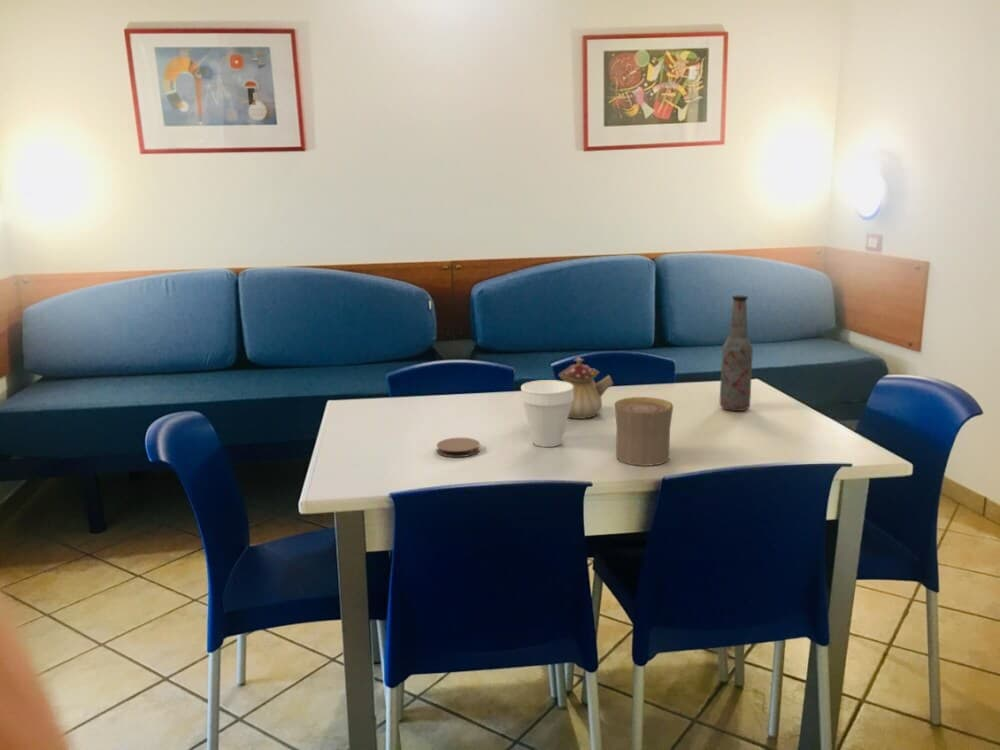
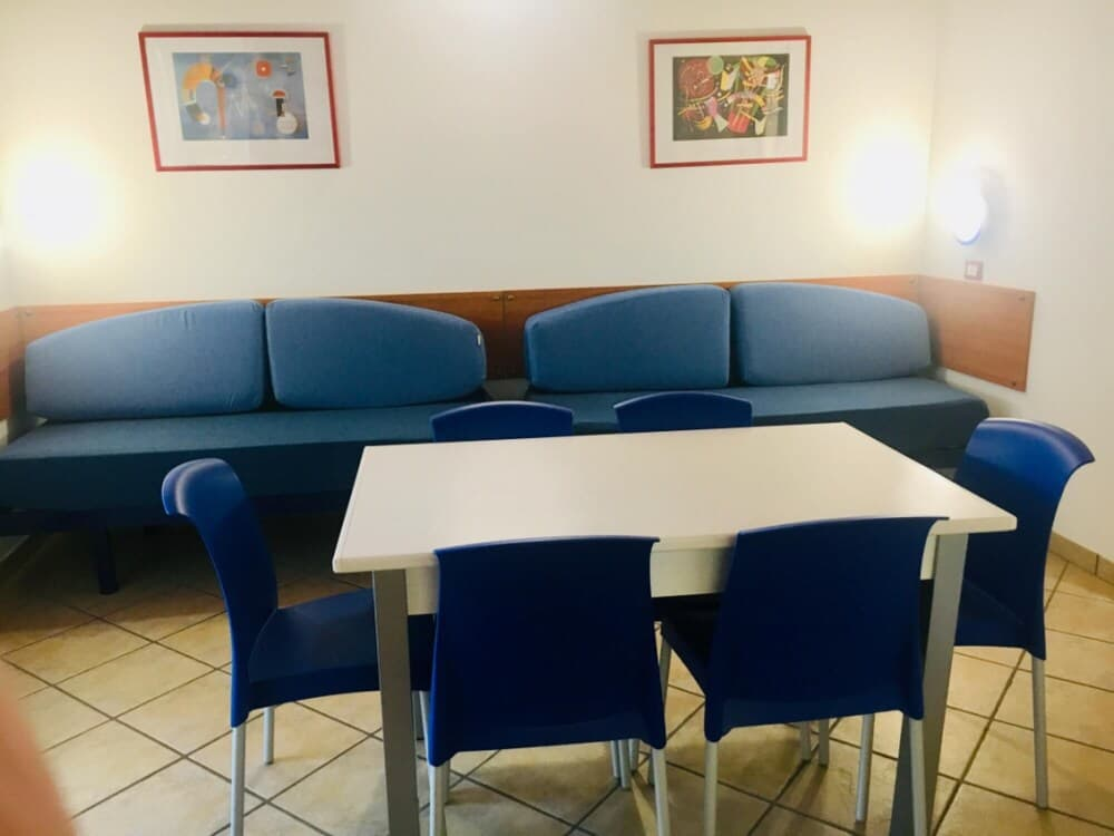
- cup [613,396,674,467]
- cup [520,379,574,448]
- coaster [436,437,481,458]
- bottle [719,295,754,412]
- teapot [557,356,614,420]
